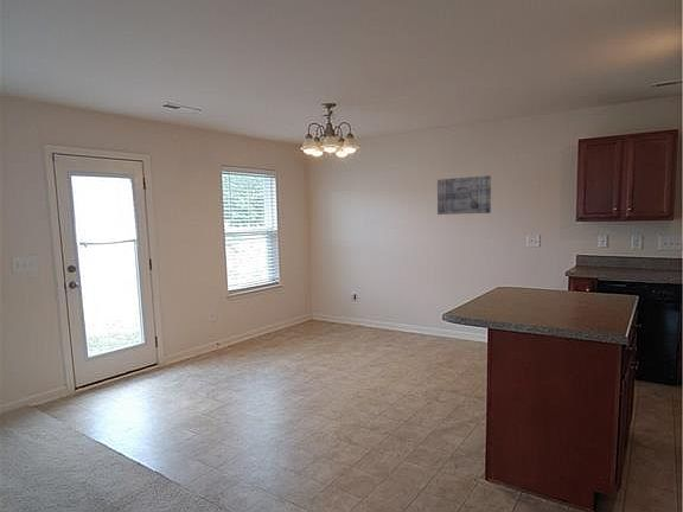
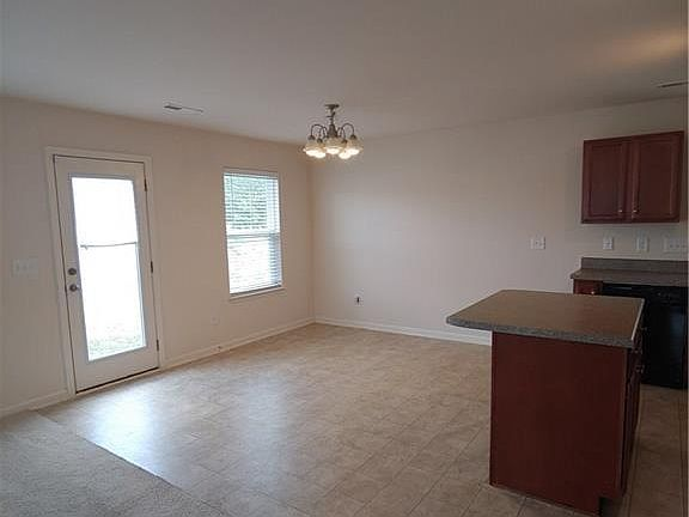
- wall art [436,174,492,216]
